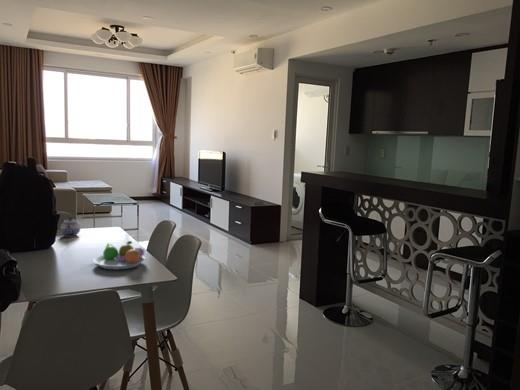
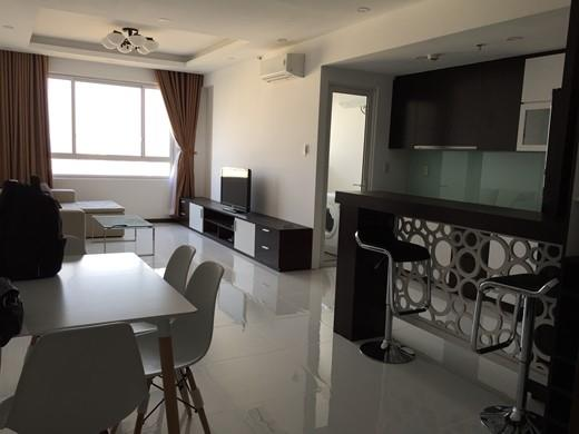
- fruit bowl [92,240,146,271]
- teapot [59,216,81,237]
